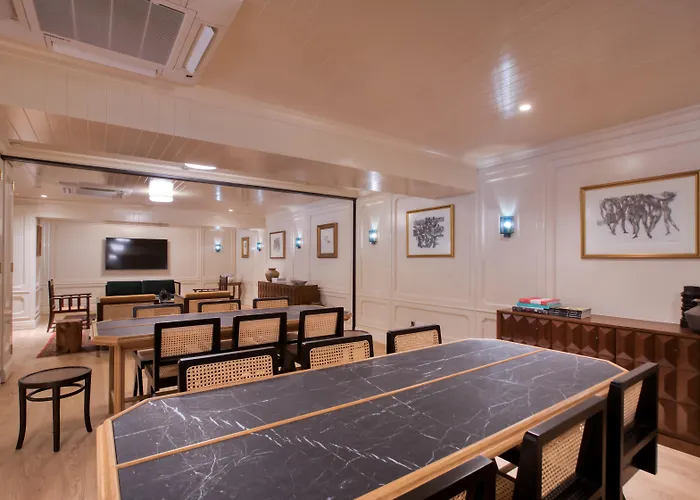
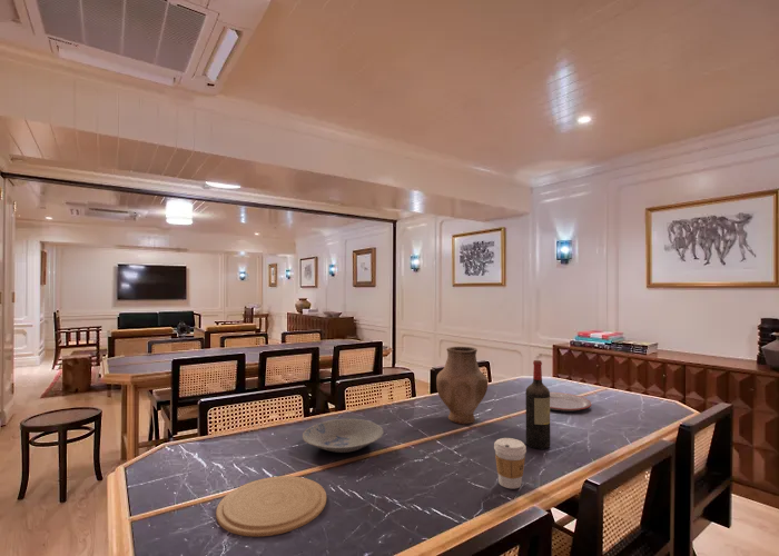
+ plate [215,475,327,538]
+ bowl [302,418,384,454]
+ vase [435,346,489,425]
+ wine bottle [524,359,551,450]
+ coffee cup [493,437,527,489]
+ plate [550,391,592,413]
